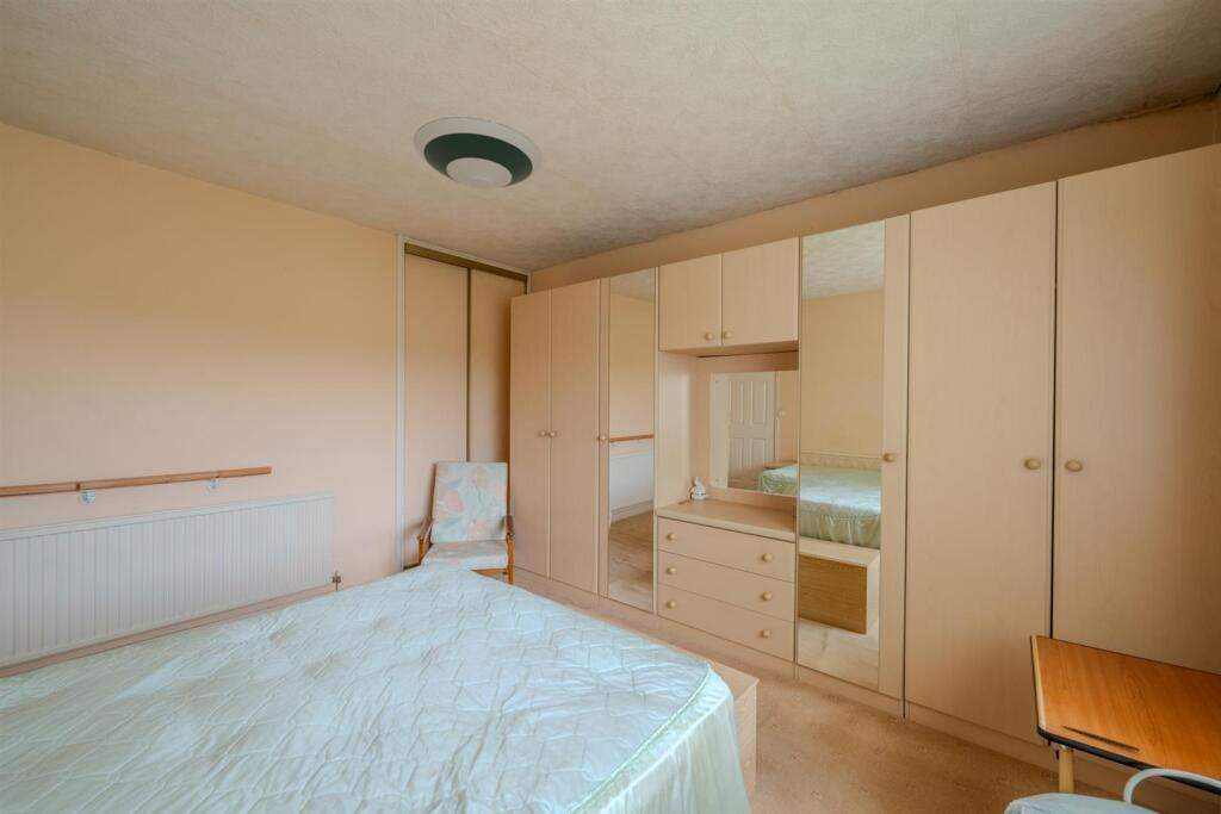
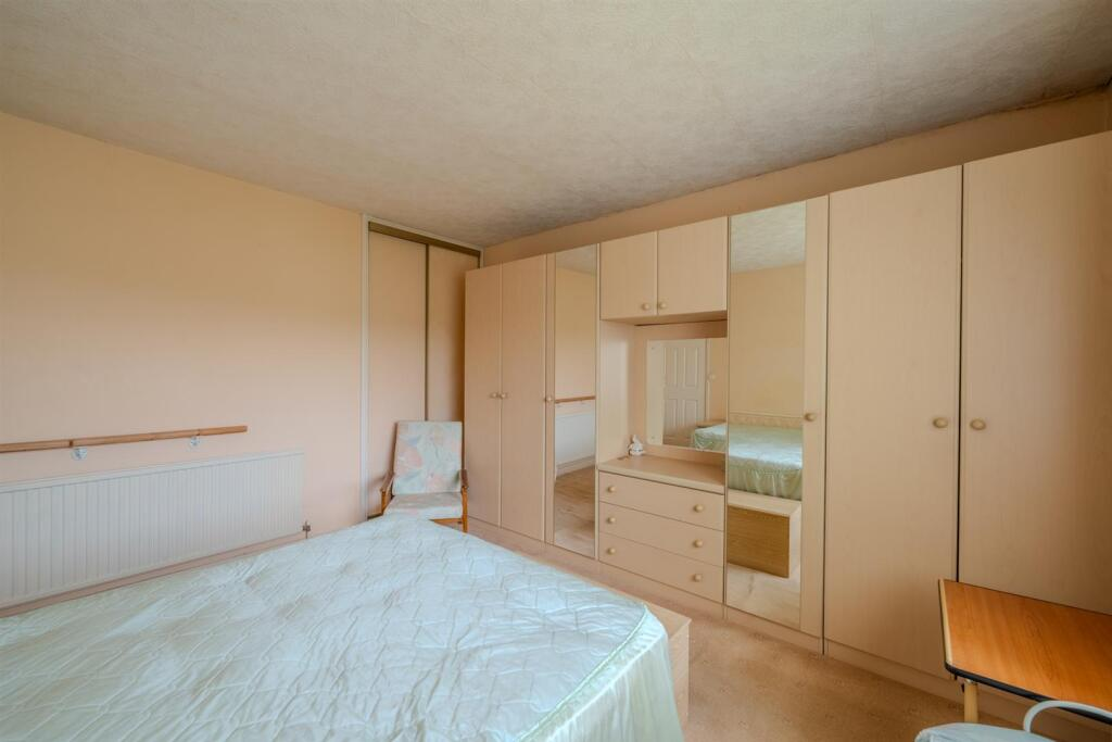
- pen [1061,725,1141,753]
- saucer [413,116,543,191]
